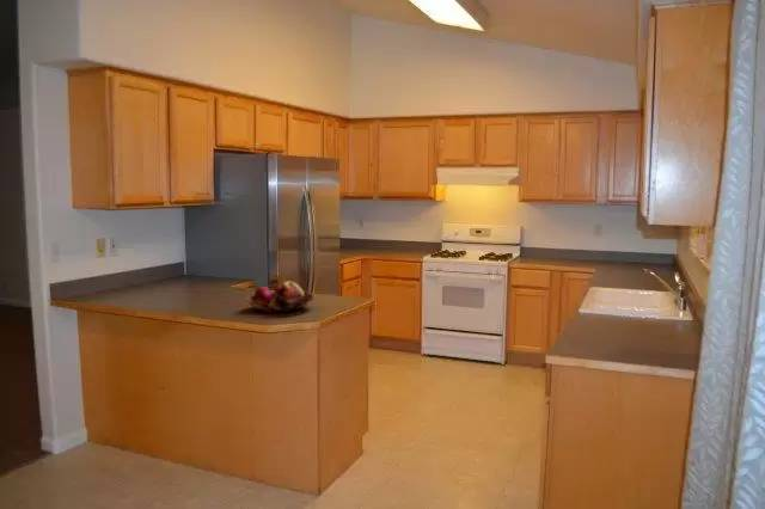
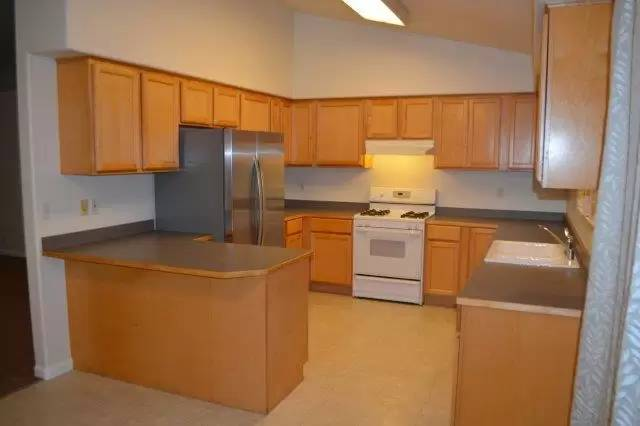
- fruit basket [245,281,316,314]
